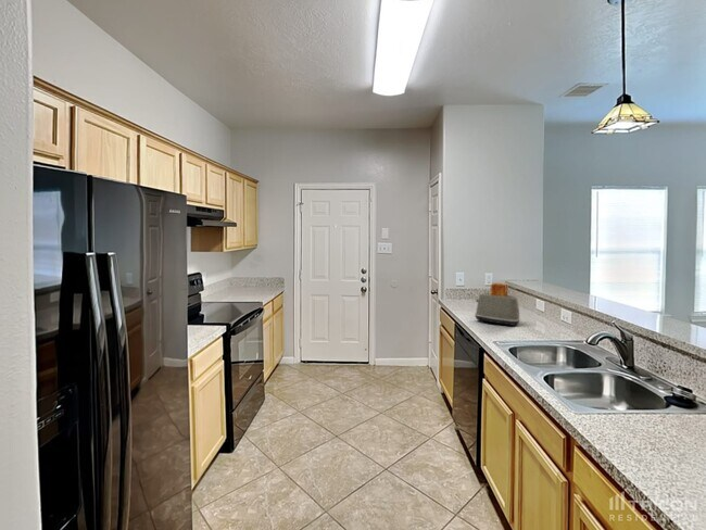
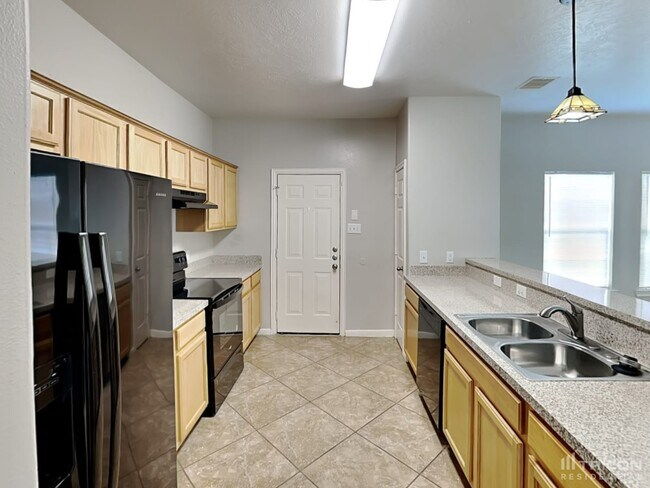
- toaster [474,281,521,327]
